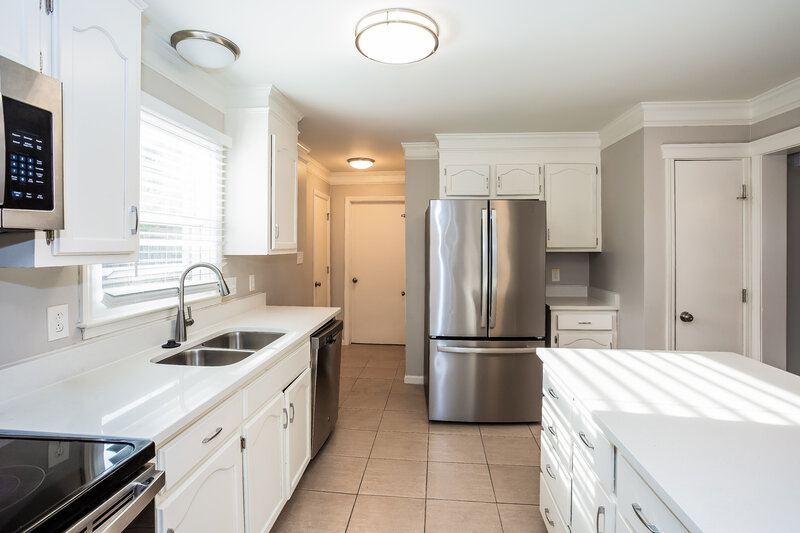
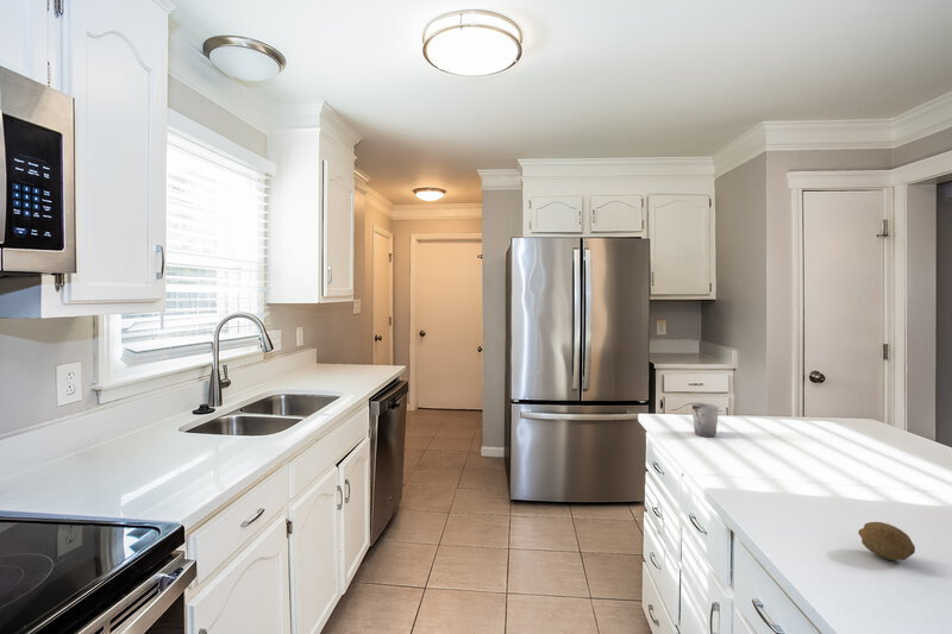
+ fruit [857,521,916,561]
+ cup [690,402,720,438]
